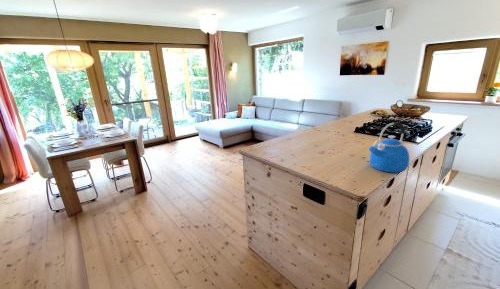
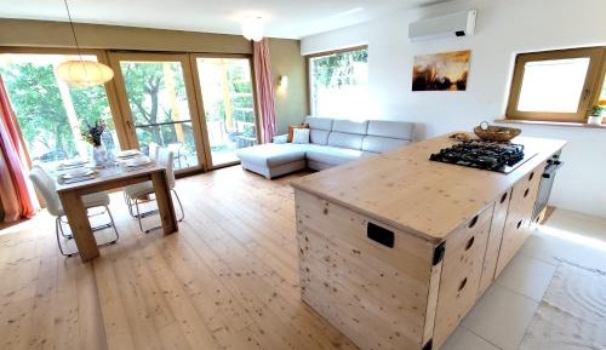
- kettle [368,121,410,173]
